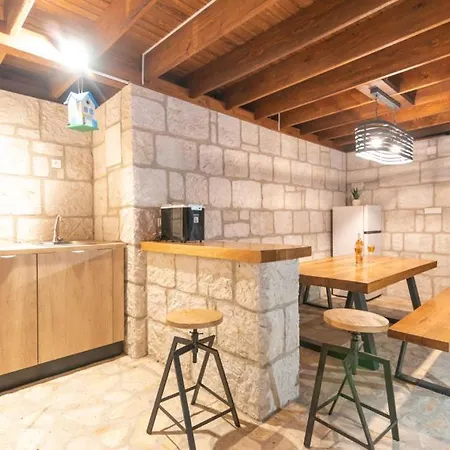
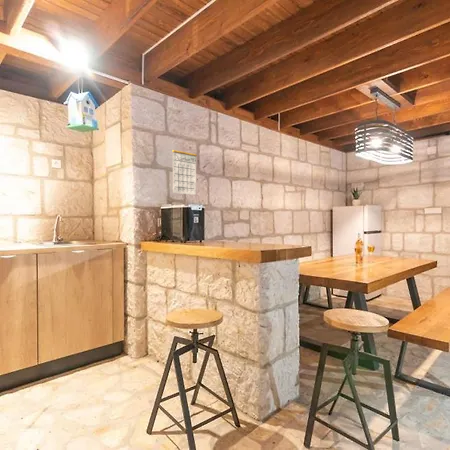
+ calendar [171,142,198,196]
